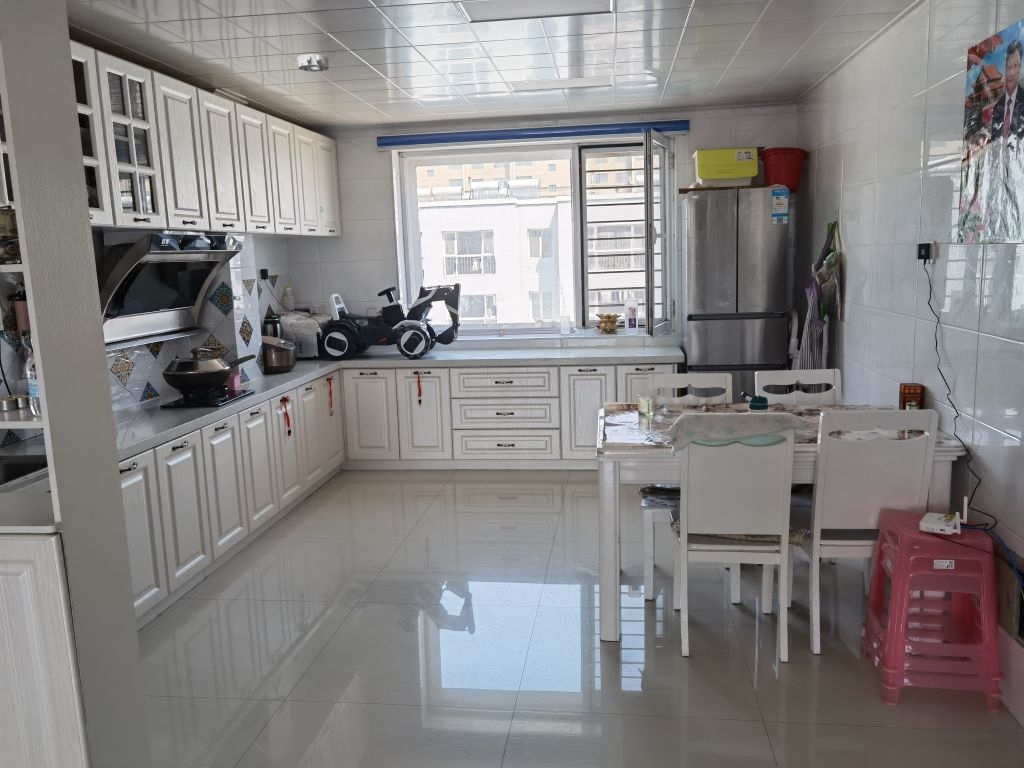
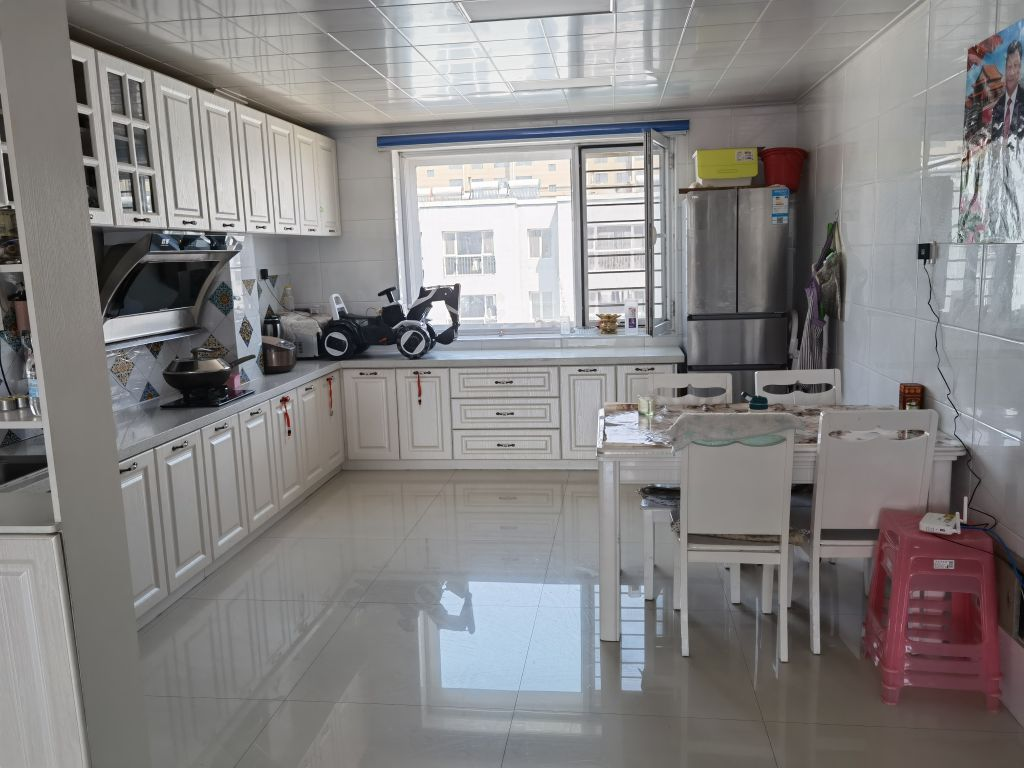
- smoke detector [297,53,330,73]
